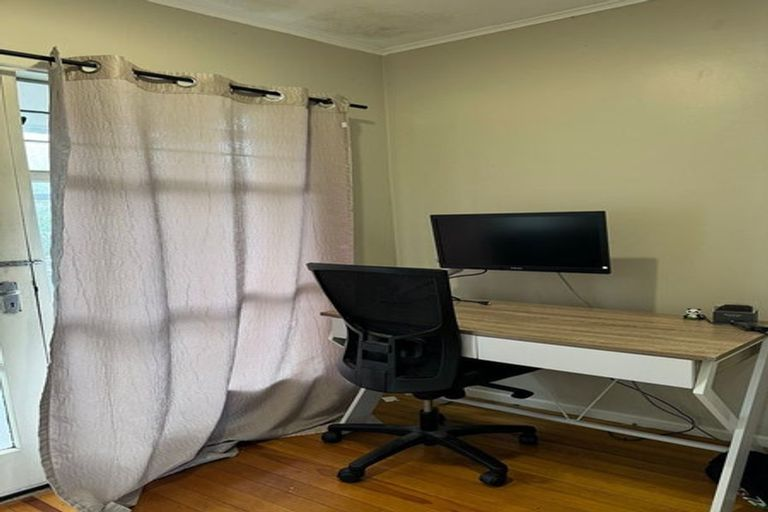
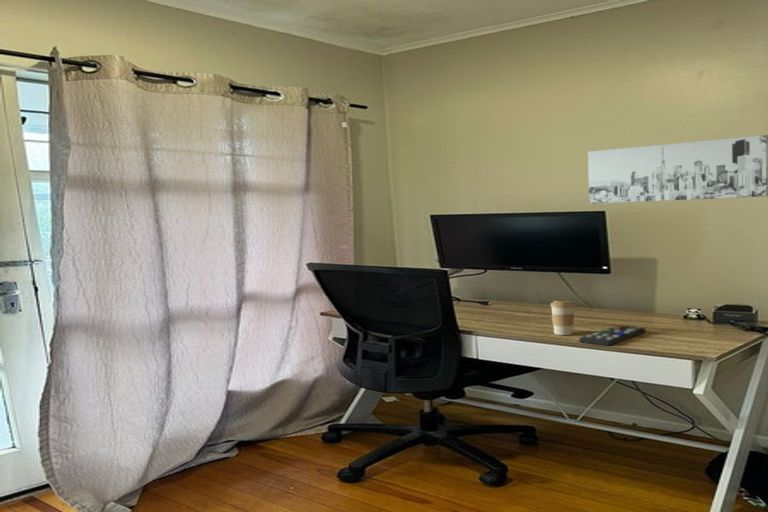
+ coffee cup [549,300,576,336]
+ wall art [587,134,768,205]
+ remote control [578,324,647,347]
